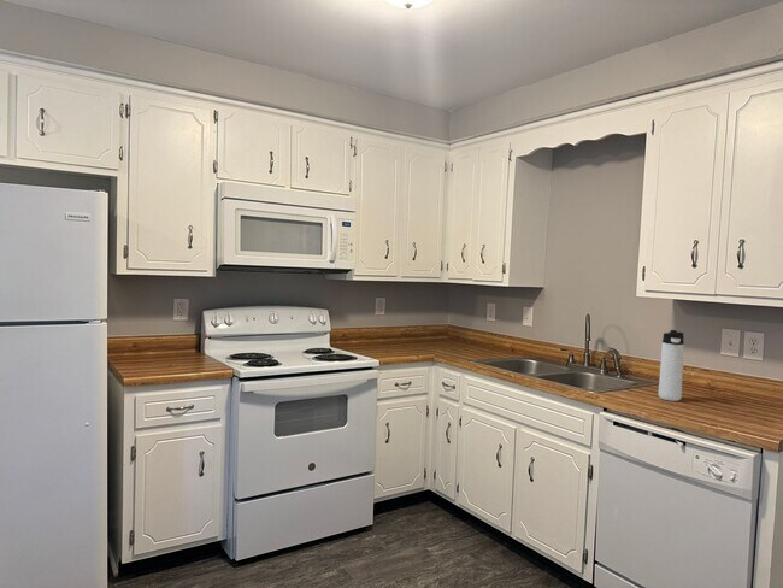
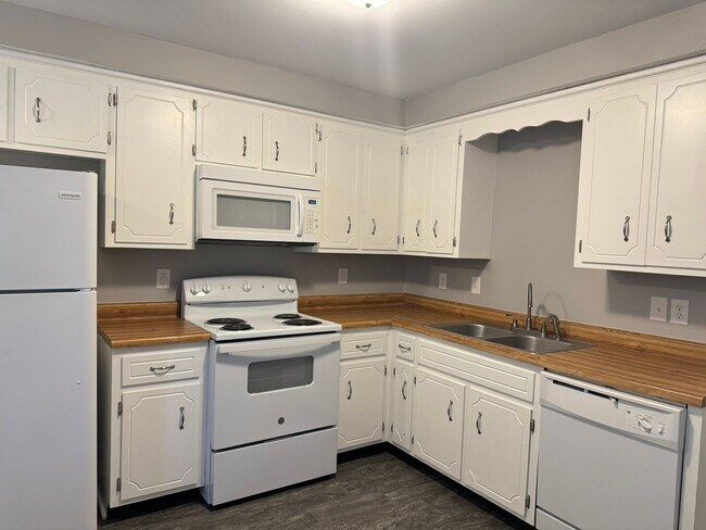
- thermos bottle [658,329,685,402]
